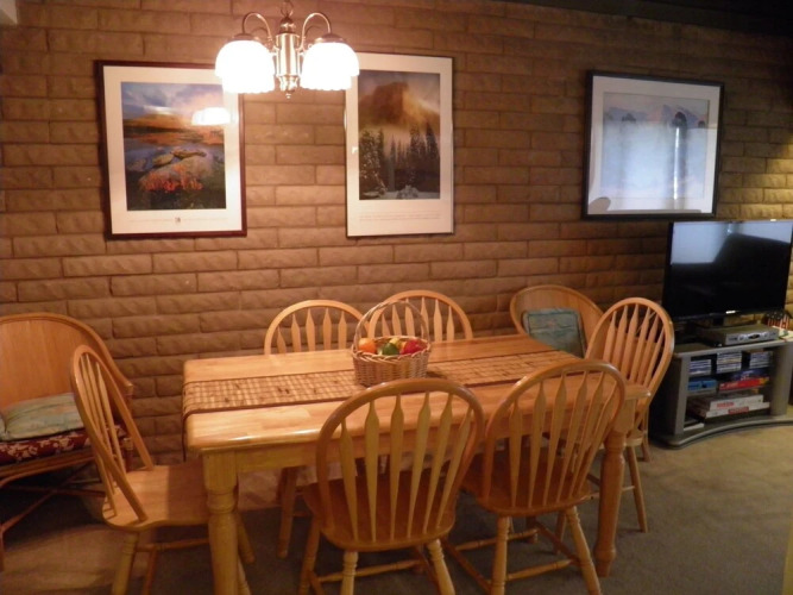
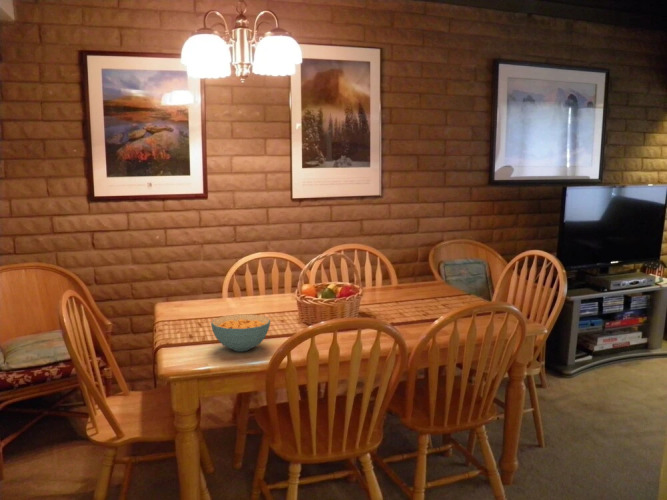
+ cereal bowl [210,313,271,352]
